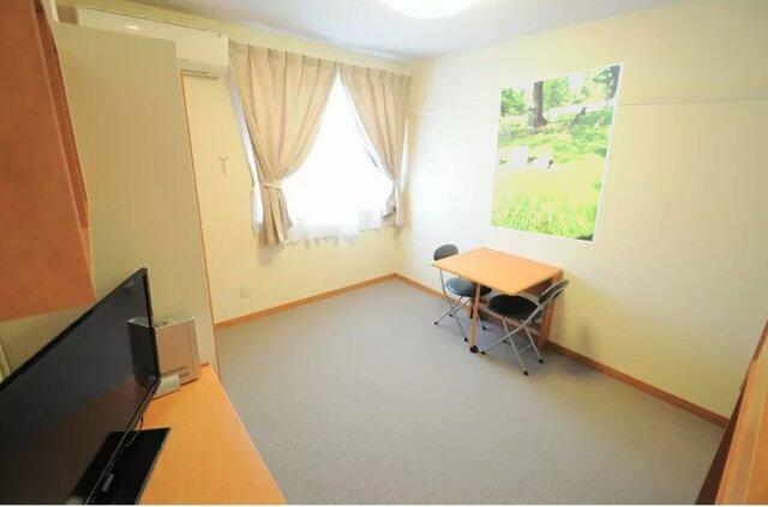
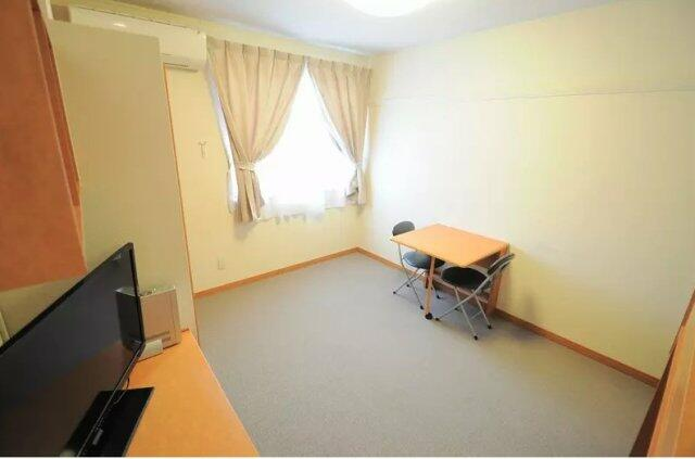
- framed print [488,61,625,245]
